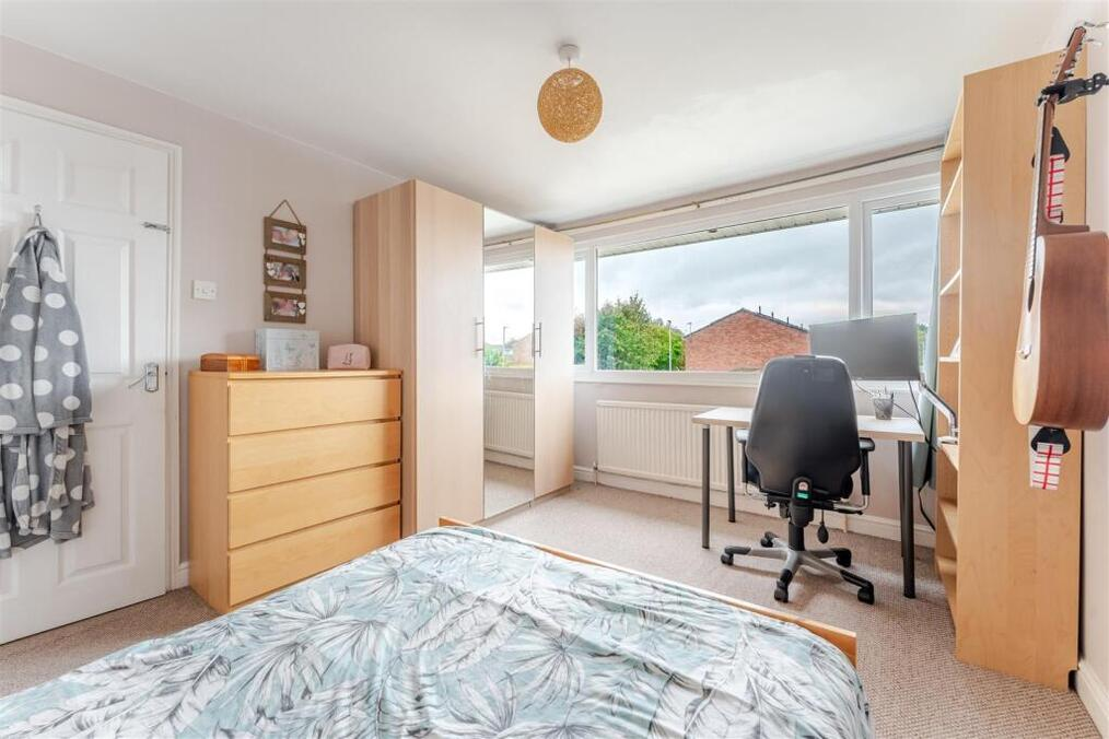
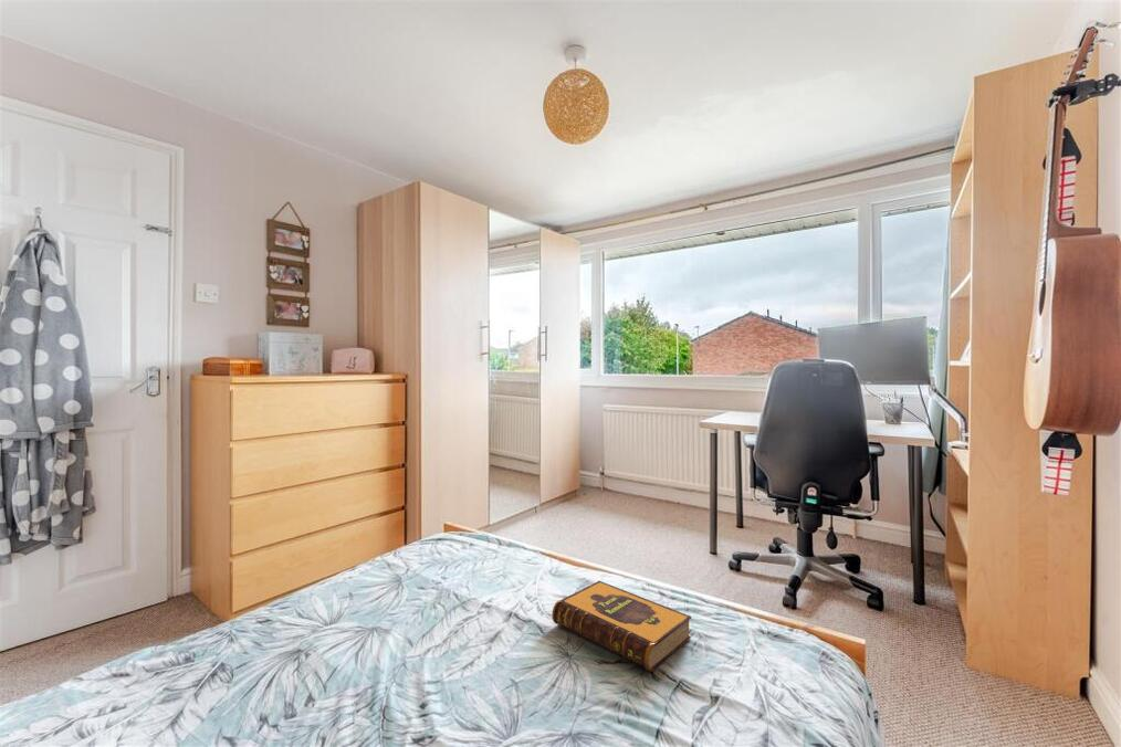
+ hardback book [551,580,692,672]
